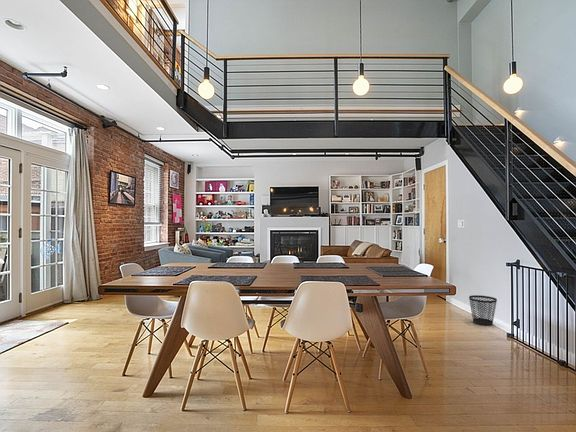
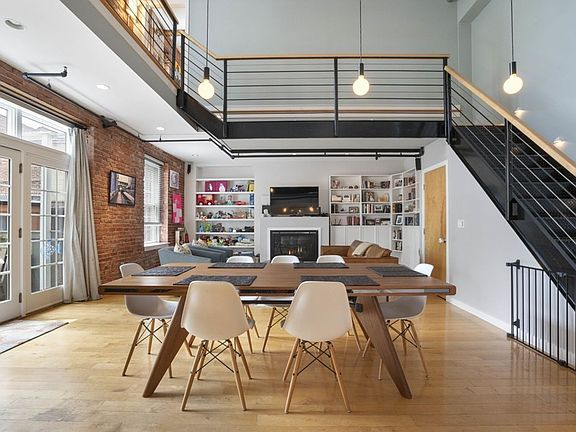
- wastebasket [468,294,498,327]
